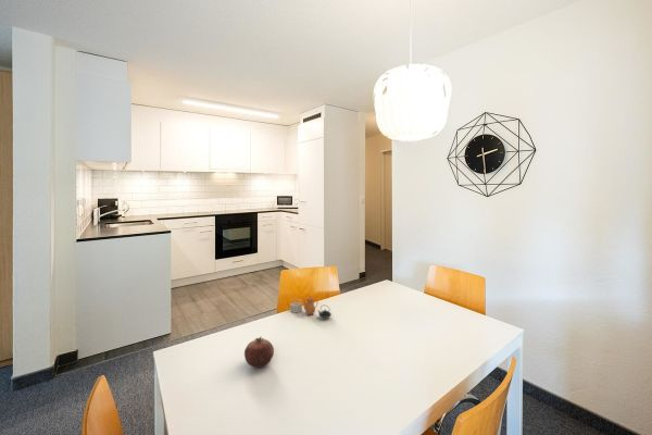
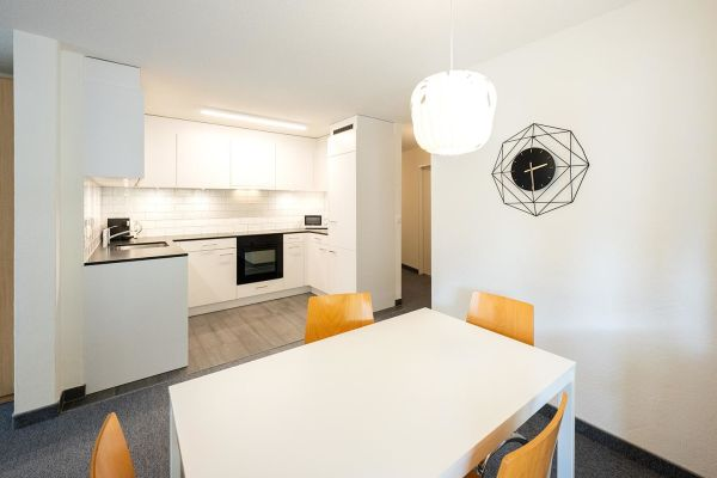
- teapot [289,295,333,319]
- fruit [243,335,275,368]
